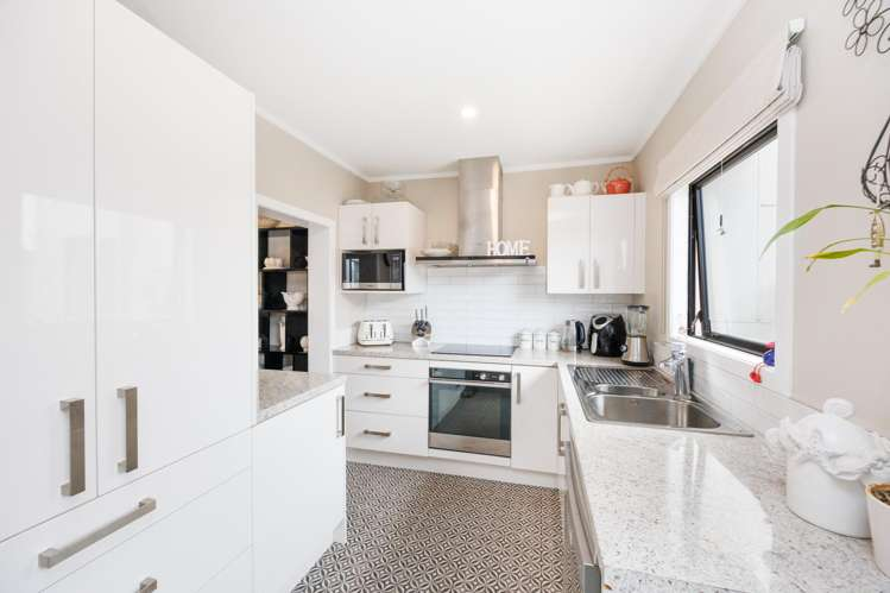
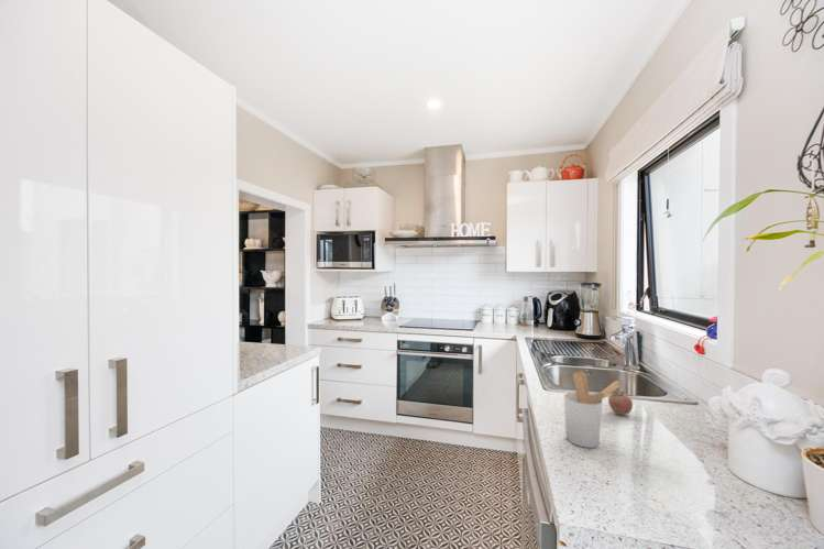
+ utensil holder [563,371,622,449]
+ fruit [607,389,634,416]
